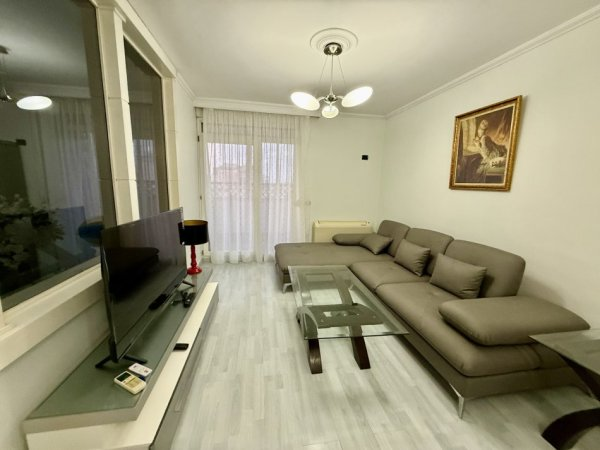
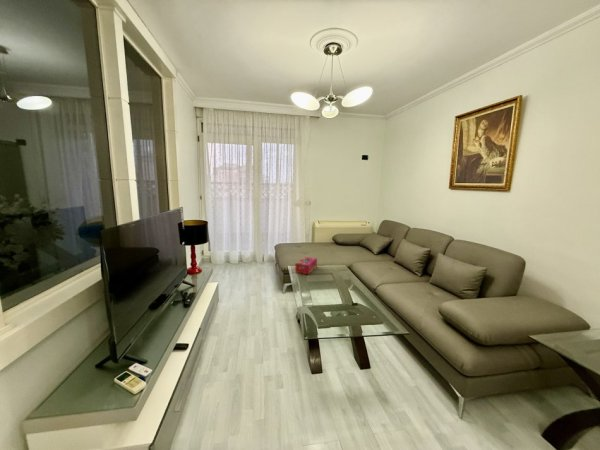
+ tissue box [294,256,318,275]
